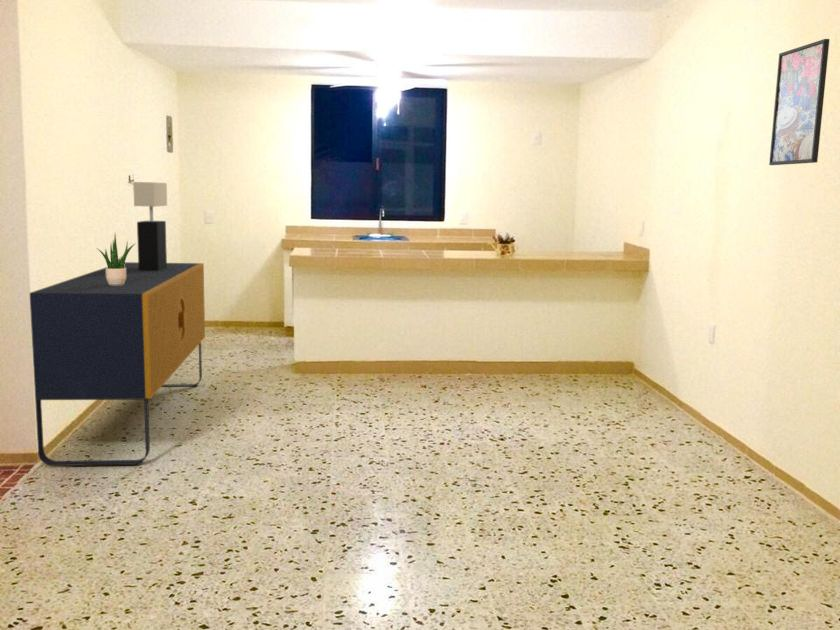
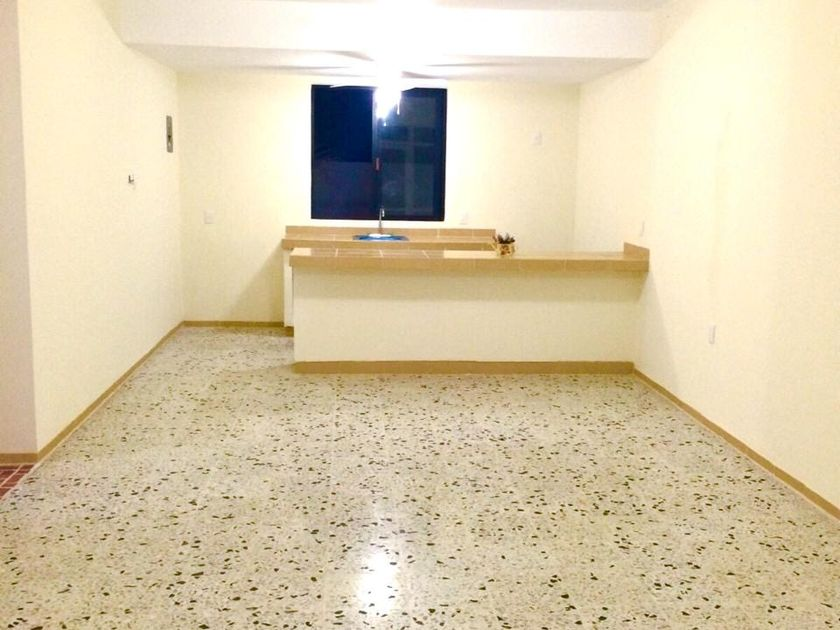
- table lamp [132,181,168,271]
- sideboard [29,261,206,467]
- potted plant [96,233,136,285]
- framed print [768,38,831,166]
